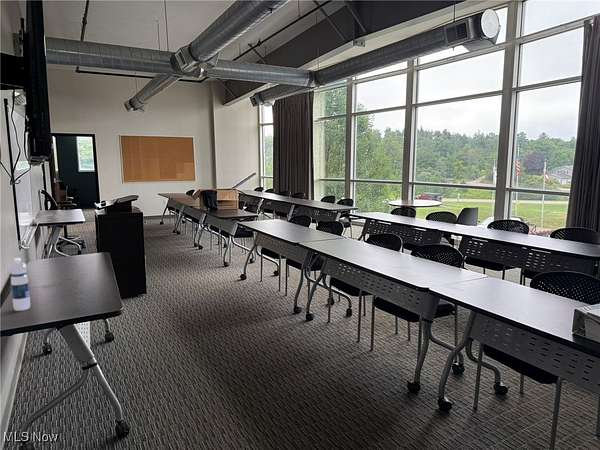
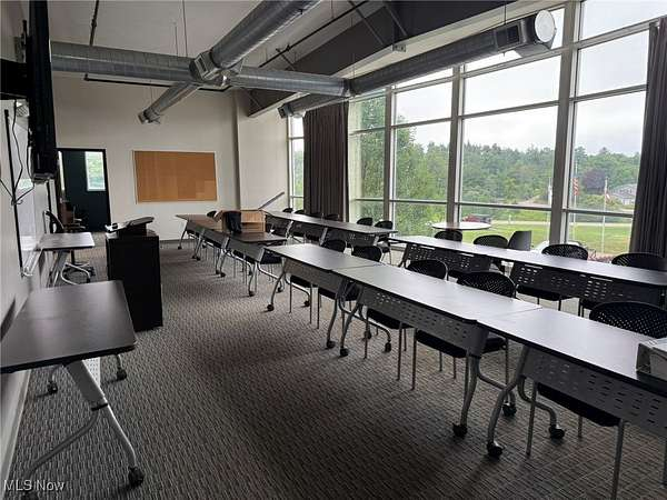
- water bottle [9,257,31,312]
